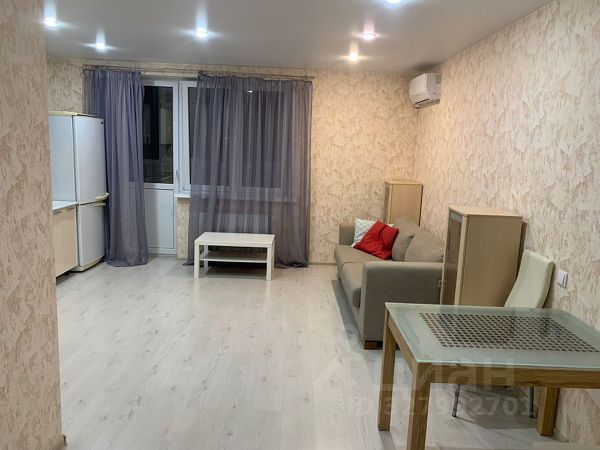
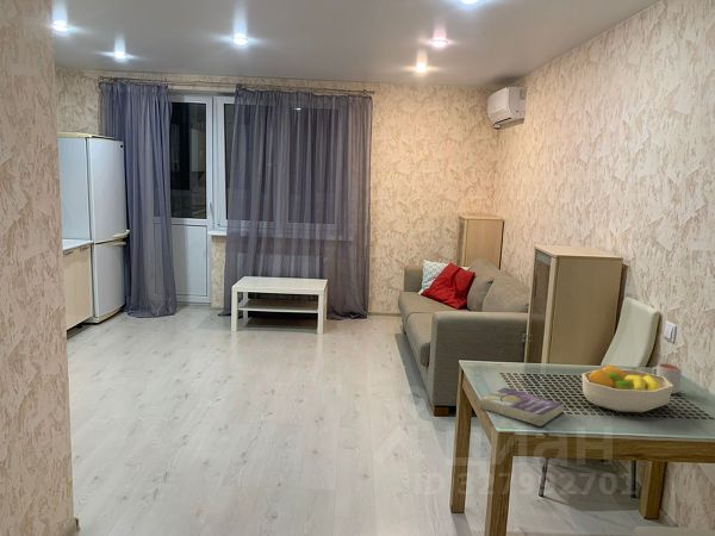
+ fruit bowl [580,364,673,413]
+ book [479,386,565,428]
+ mug [651,362,683,394]
